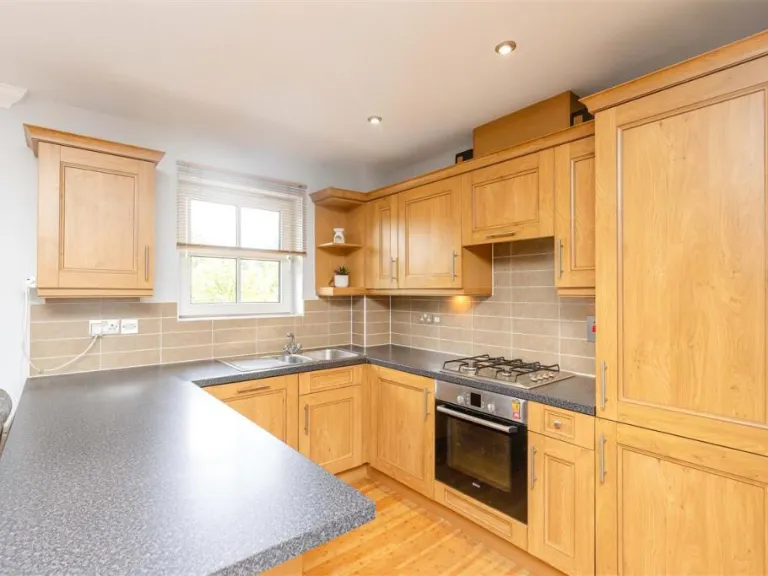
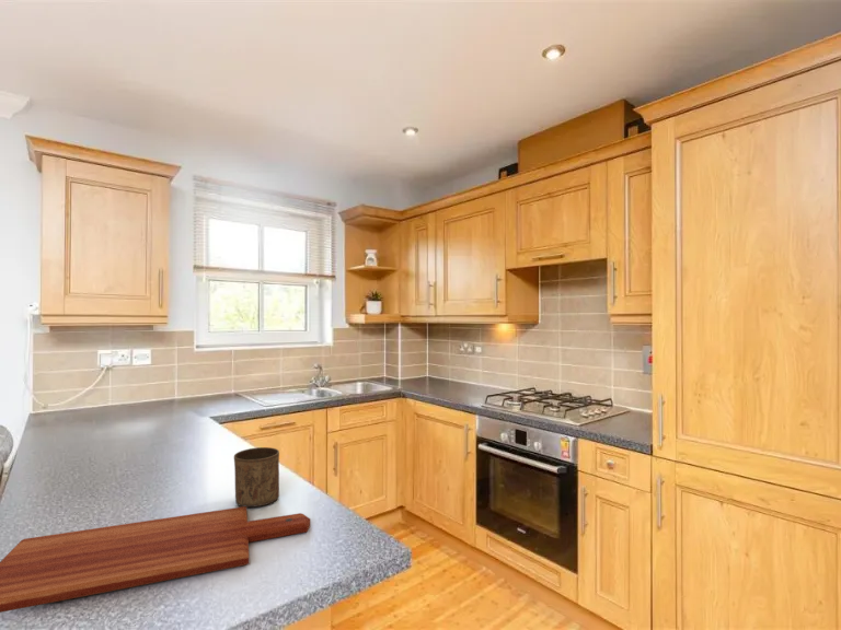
+ cup [233,446,280,509]
+ cutting board [0,506,311,614]
